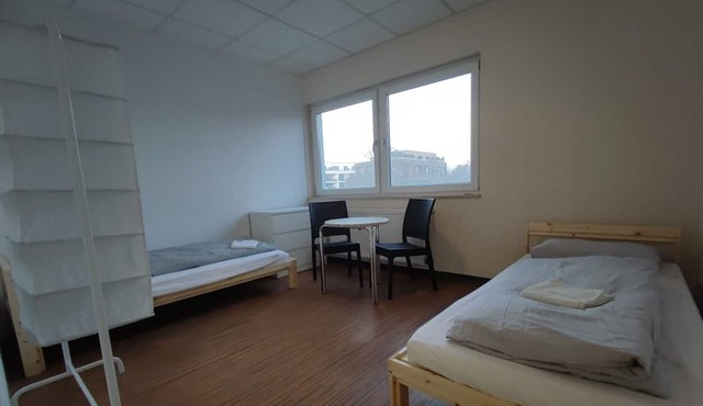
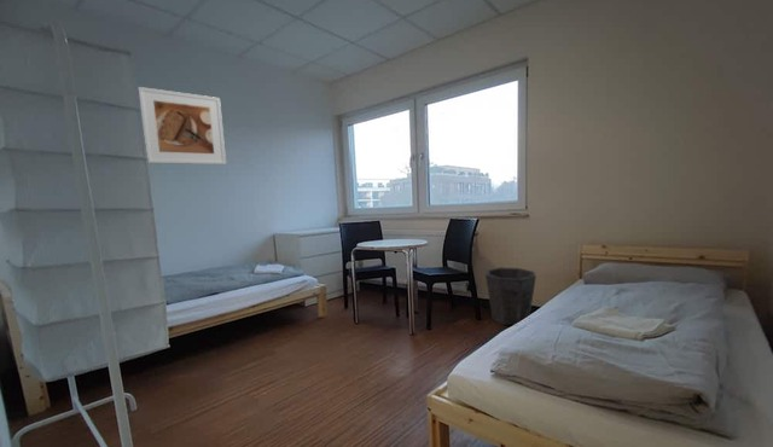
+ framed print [136,86,227,166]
+ waste bin [484,266,537,326]
